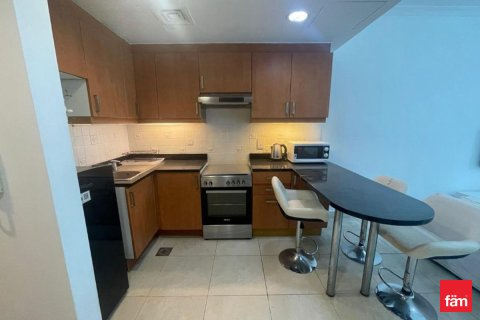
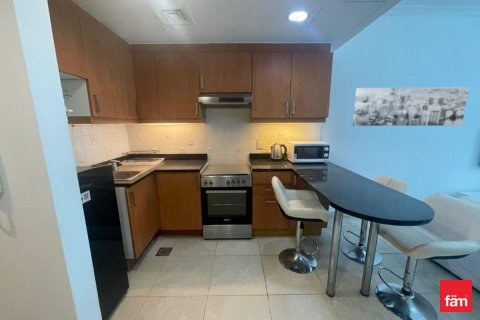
+ wall art [352,87,470,127]
